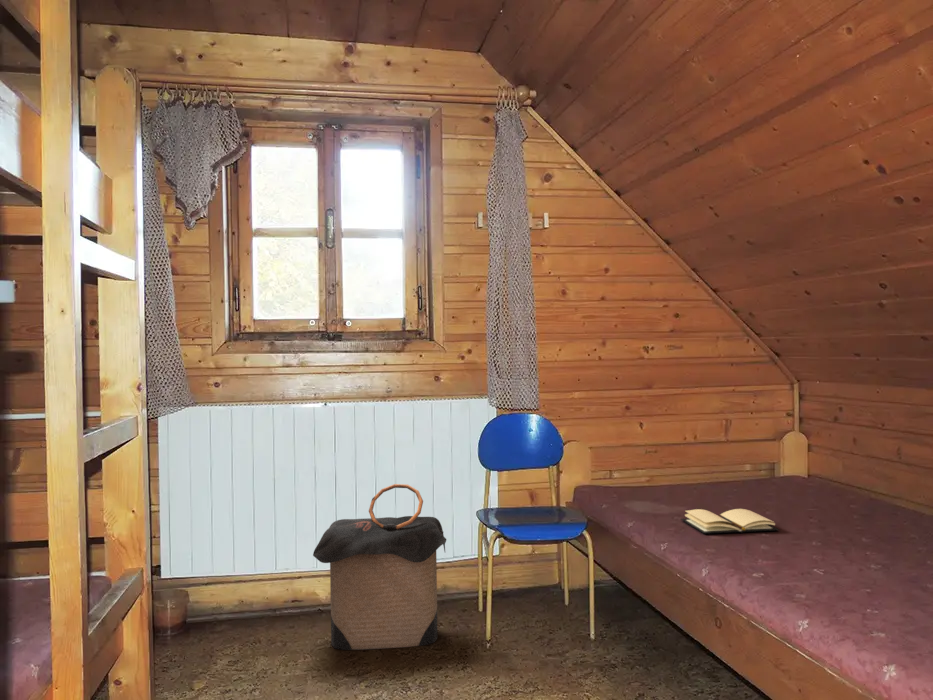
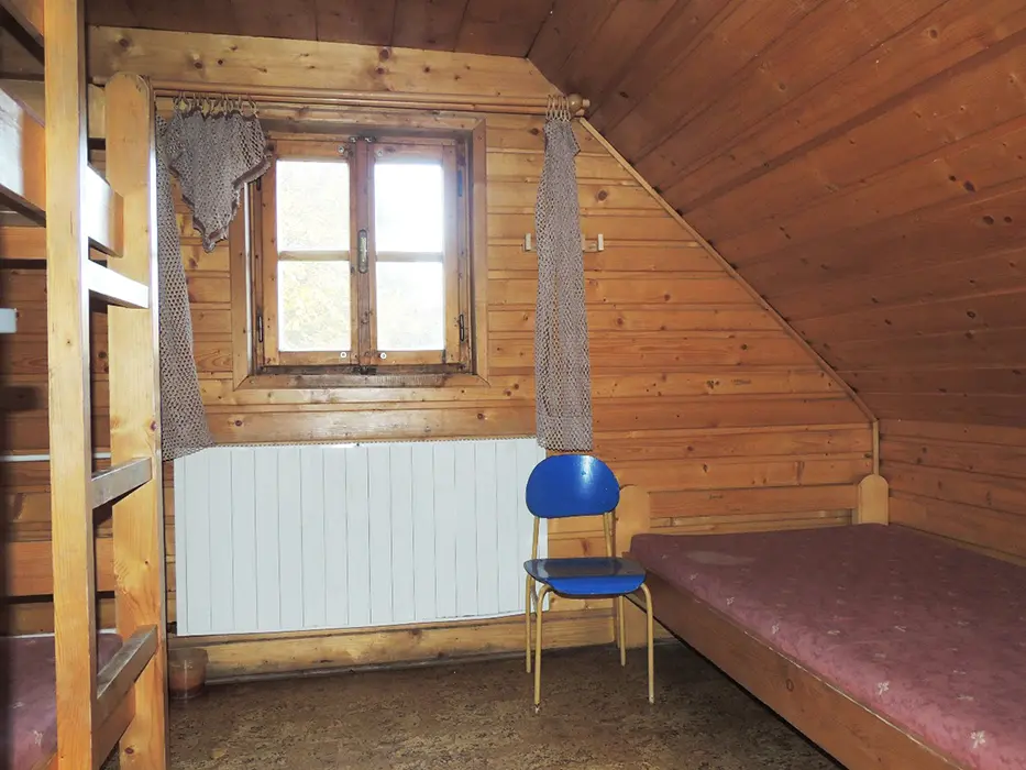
- laundry hamper [312,483,447,651]
- book [680,508,781,535]
